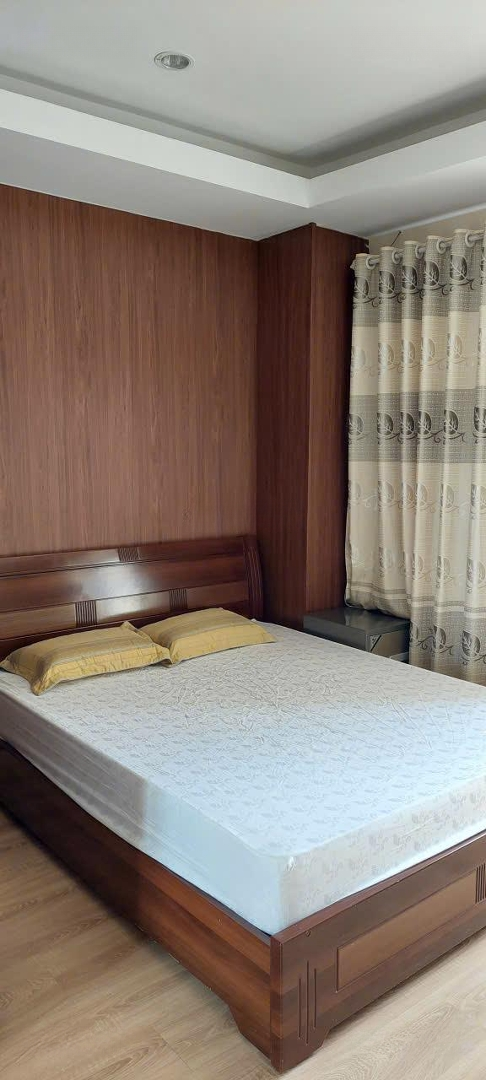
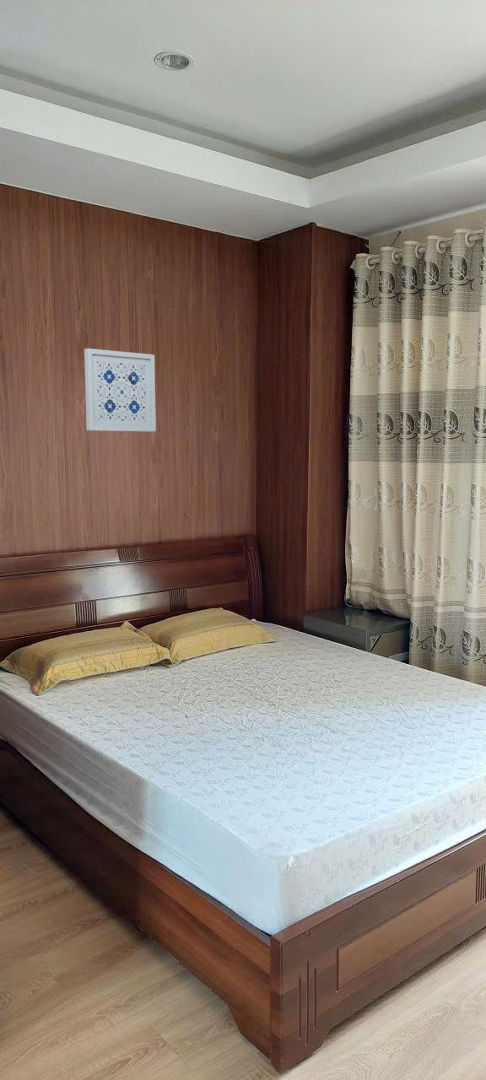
+ wall art [83,348,157,433]
